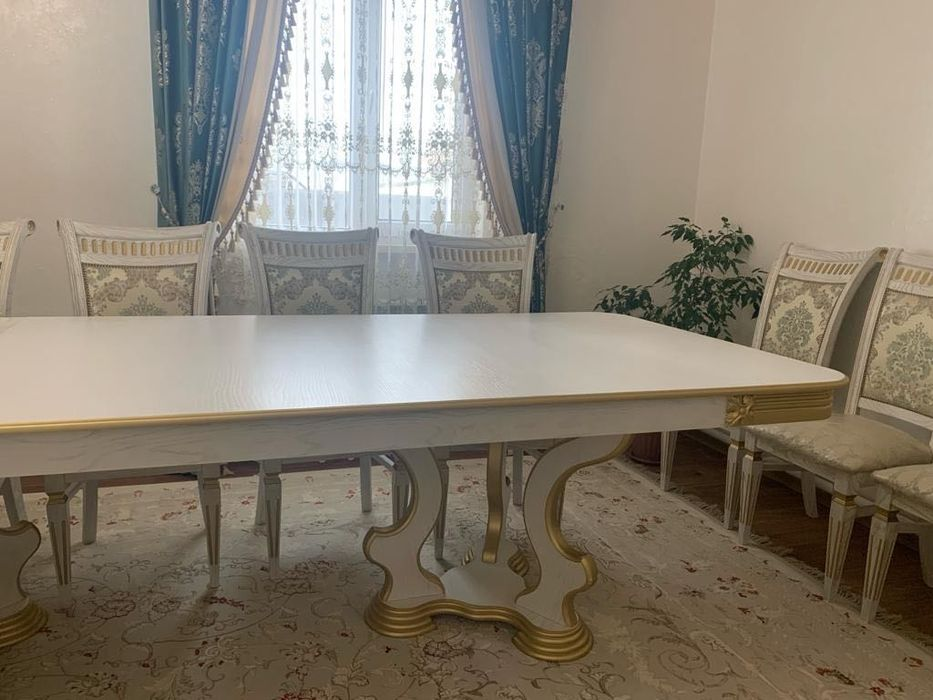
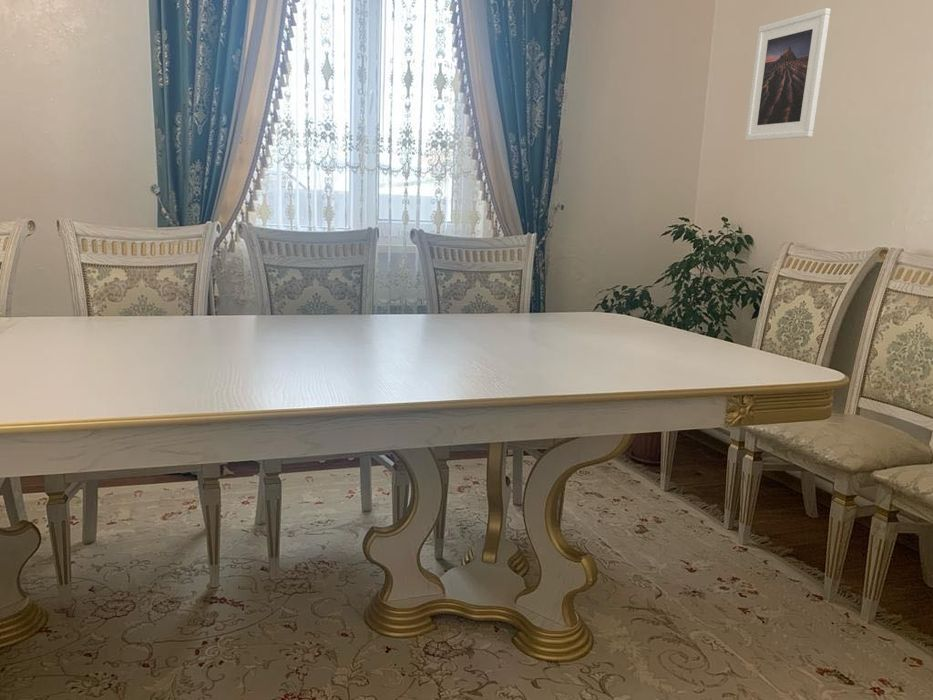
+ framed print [744,7,832,142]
